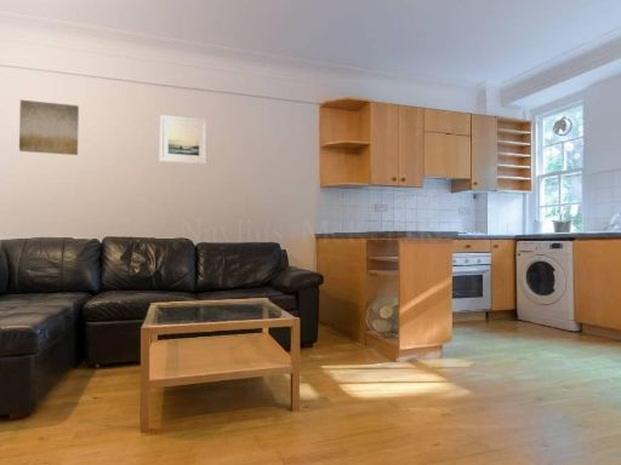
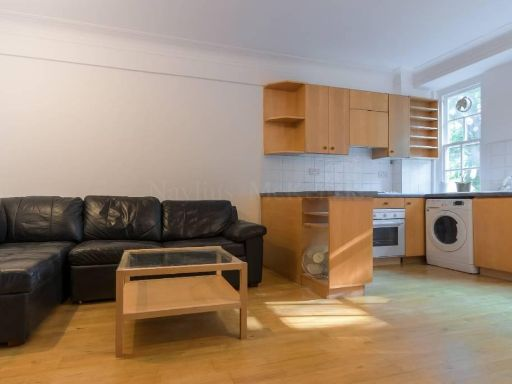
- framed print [159,114,209,165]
- wall art [18,99,80,156]
